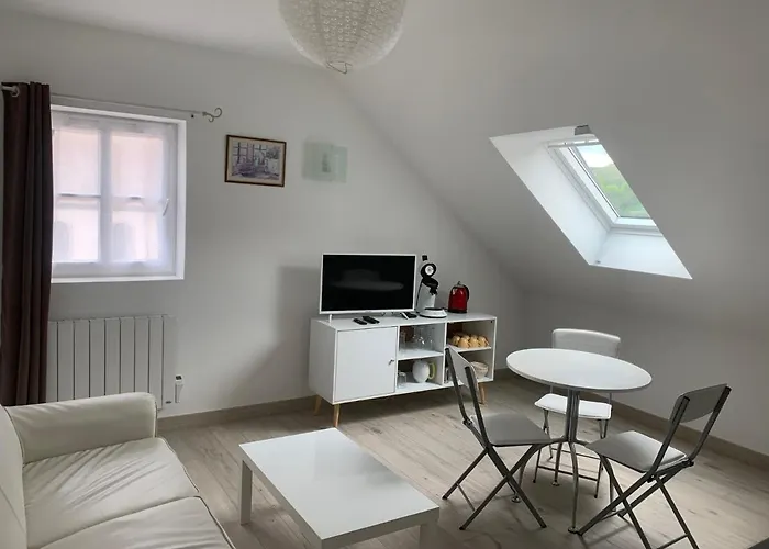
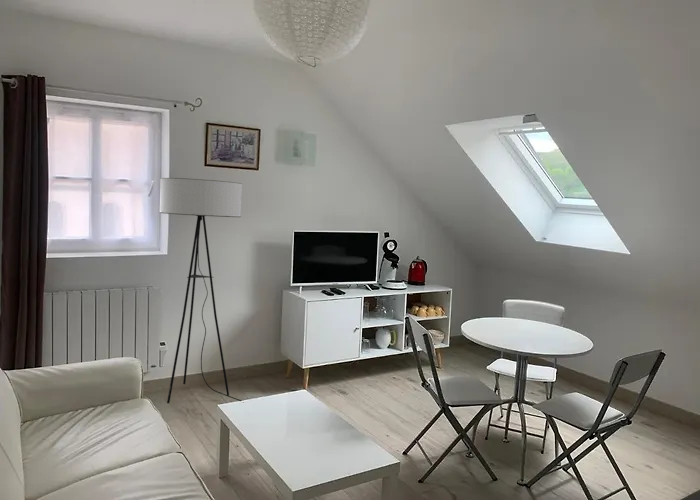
+ floor lamp [159,177,243,404]
